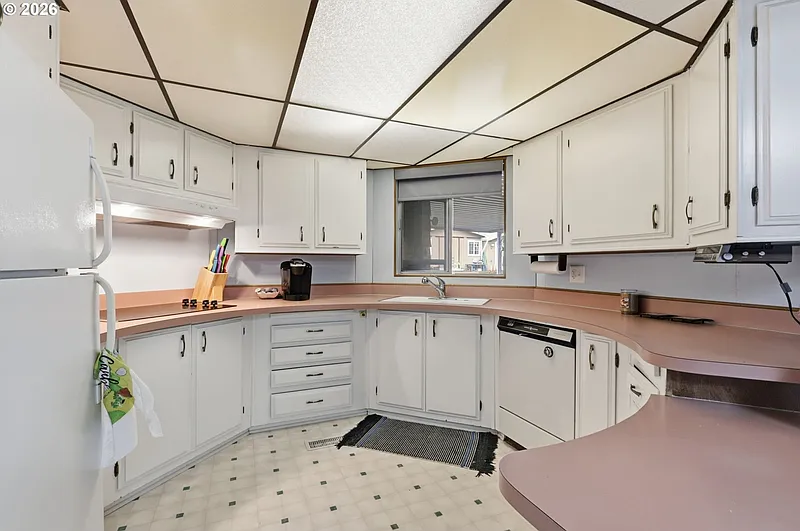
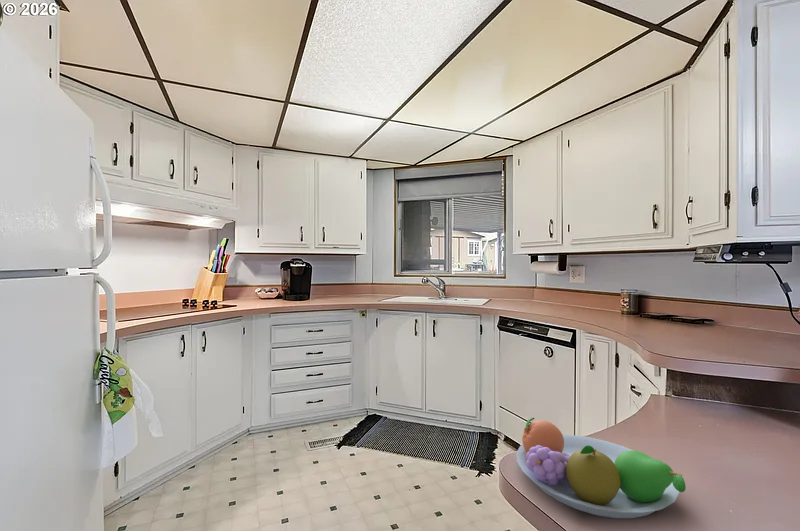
+ fruit bowl [516,417,687,519]
